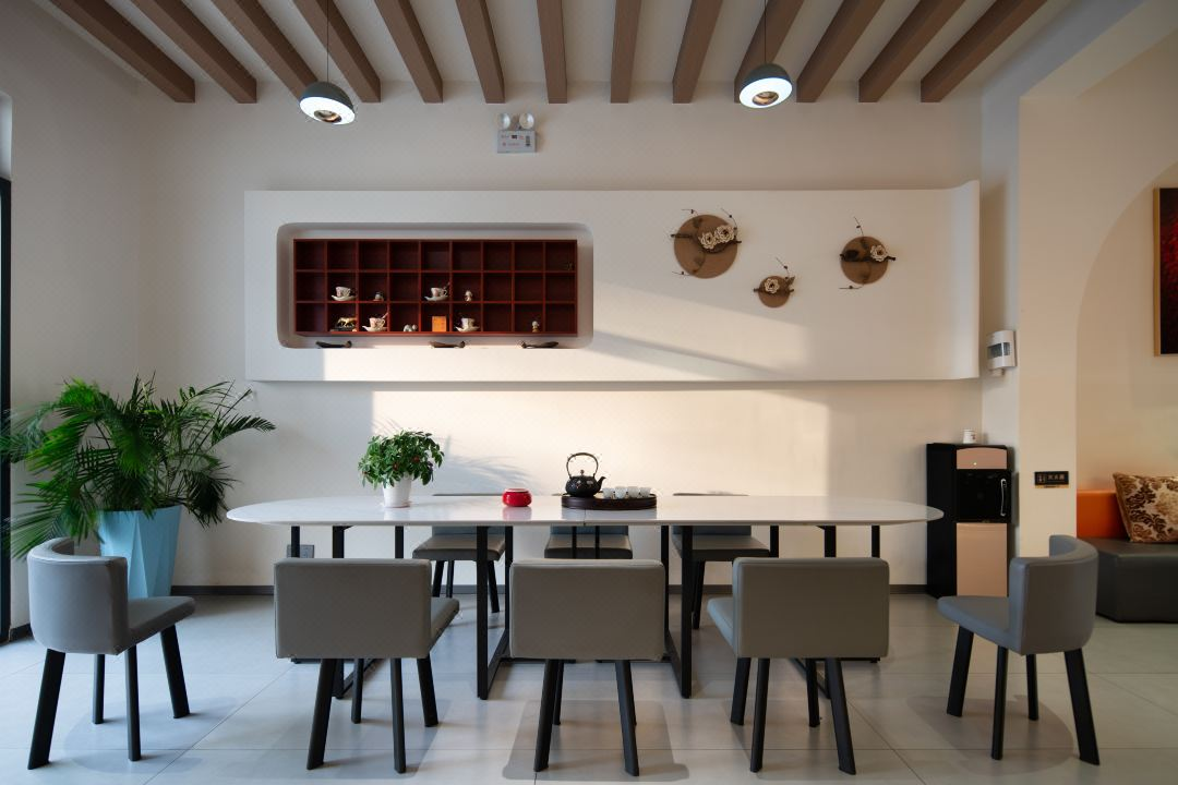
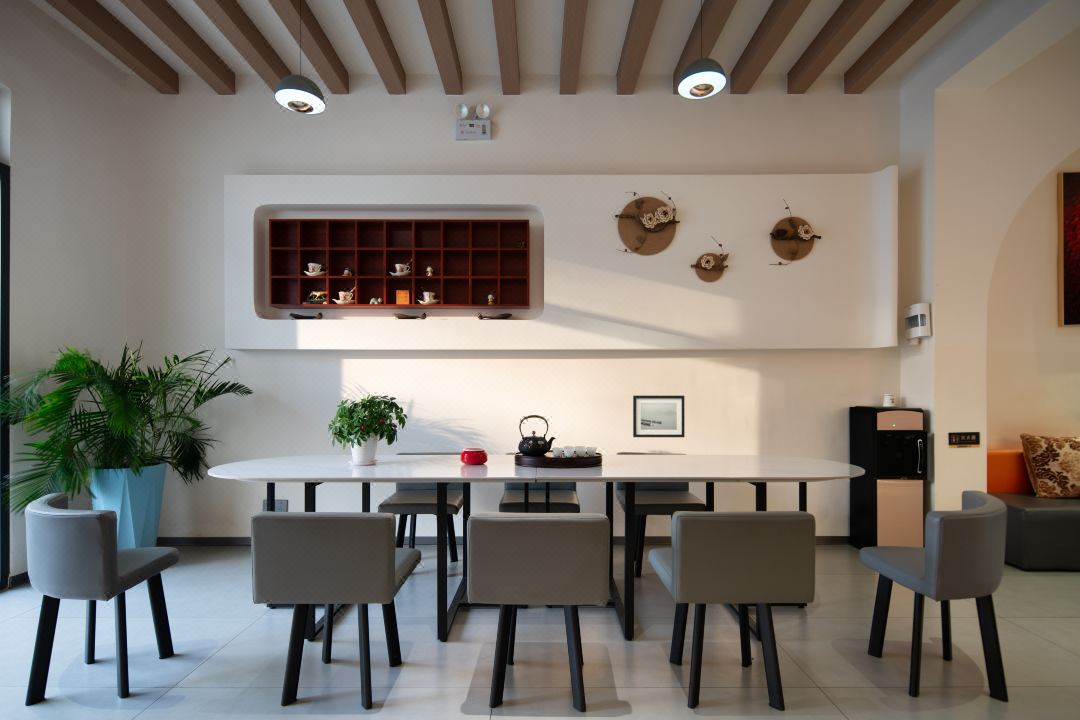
+ wall art [632,394,686,438]
